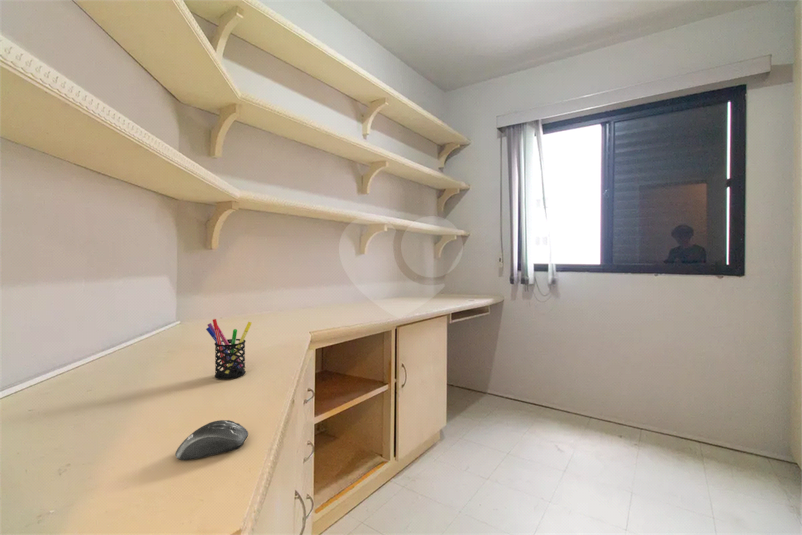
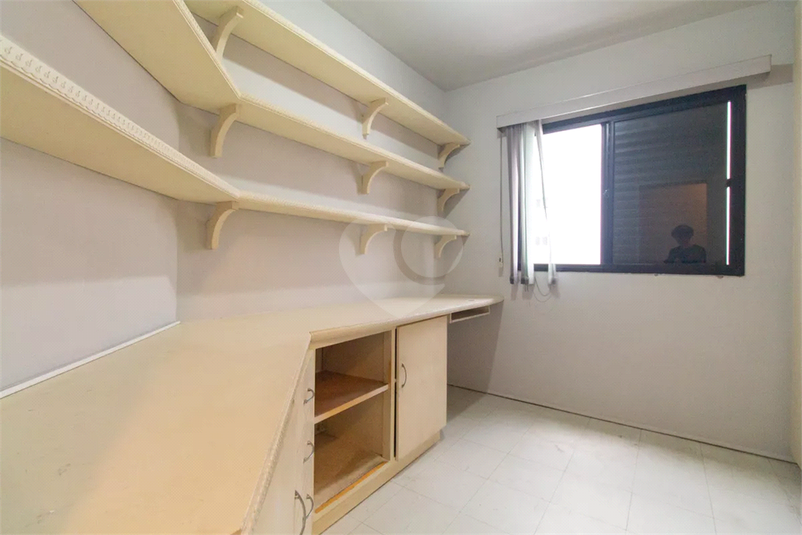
- pen holder [205,318,253,380]
- computer mouse [174,419,249,461]
